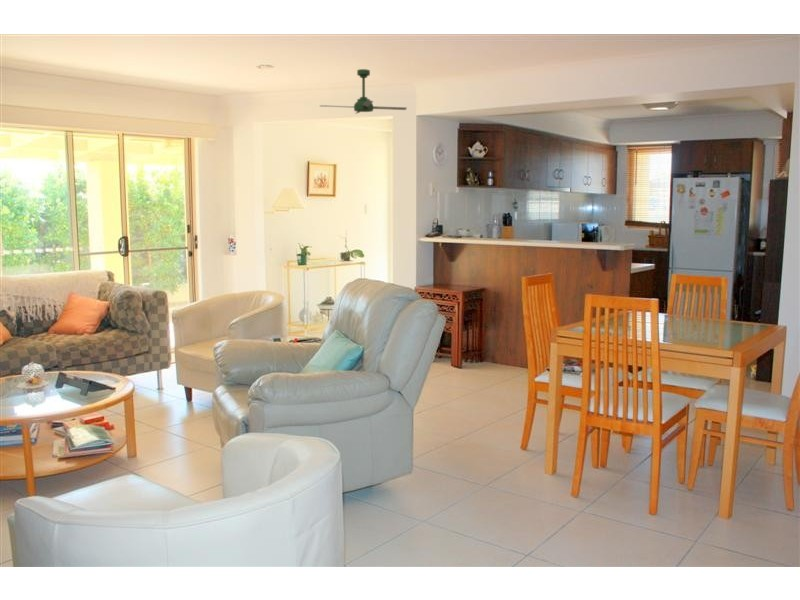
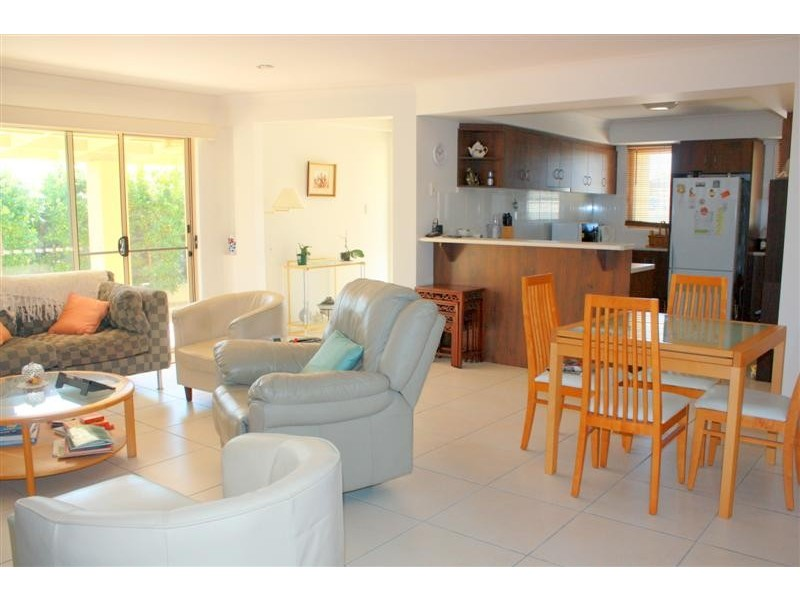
- ceiling fan [319,68,408,115]
